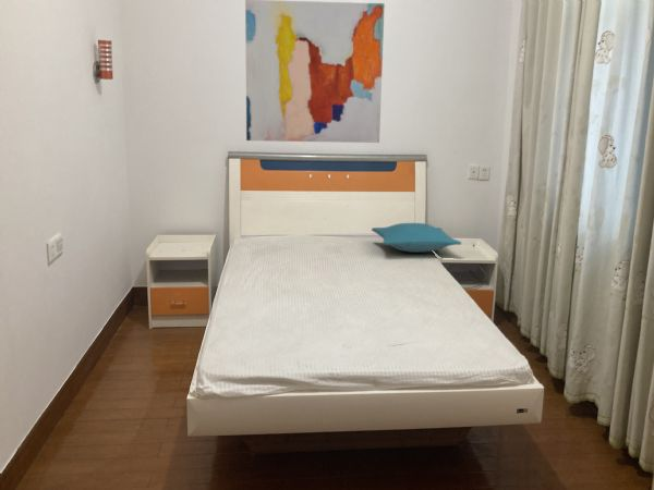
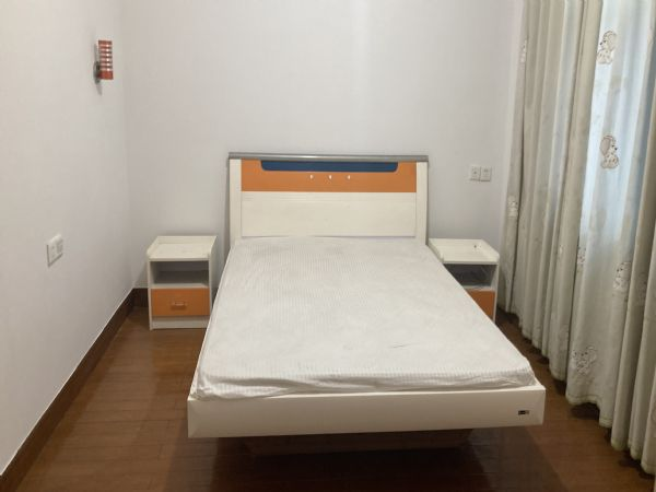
- pillow [371,222,462,254]
- wall art [244,0,386,144]
